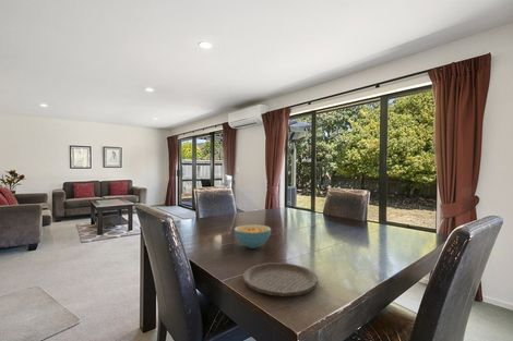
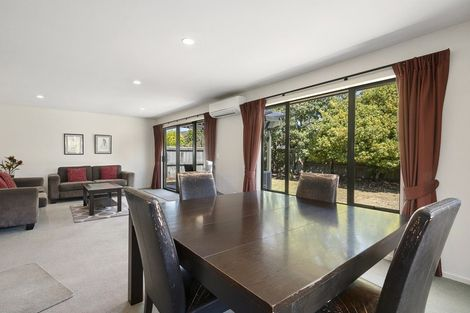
- cereal bowl [234,223,272,249]
- plate [241,261,319,297]
